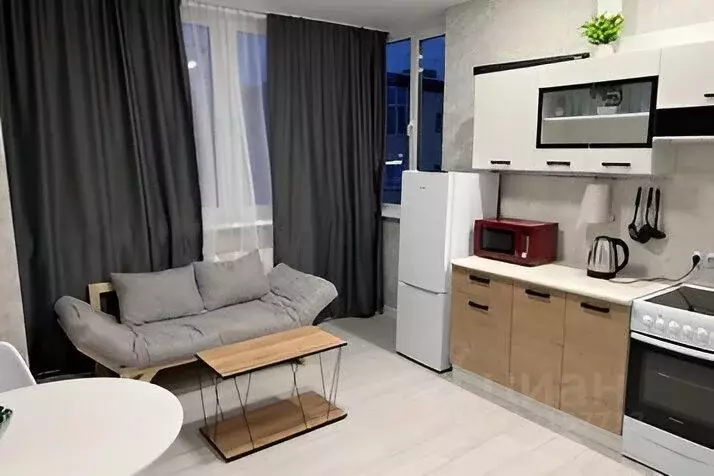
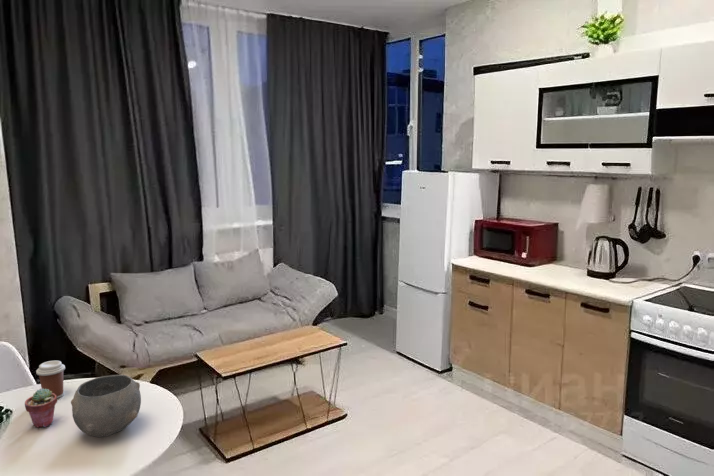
+ bowl [70,374,142,438]
+ coffee cup [35,360,66,399]
+ potted succulent [24,388,58,429]
